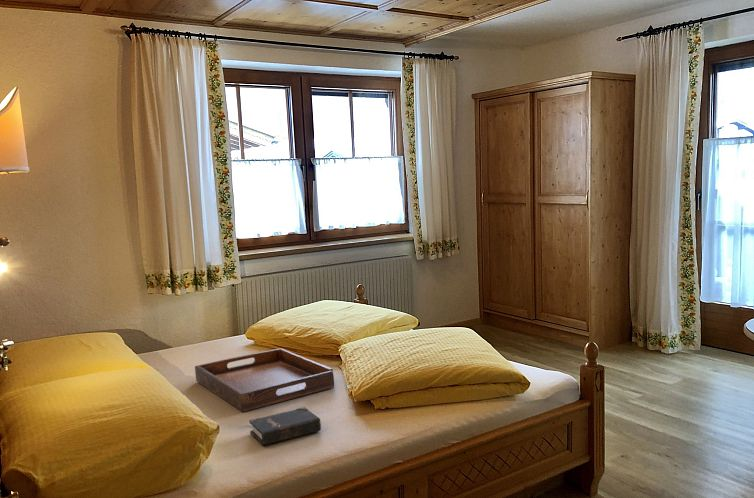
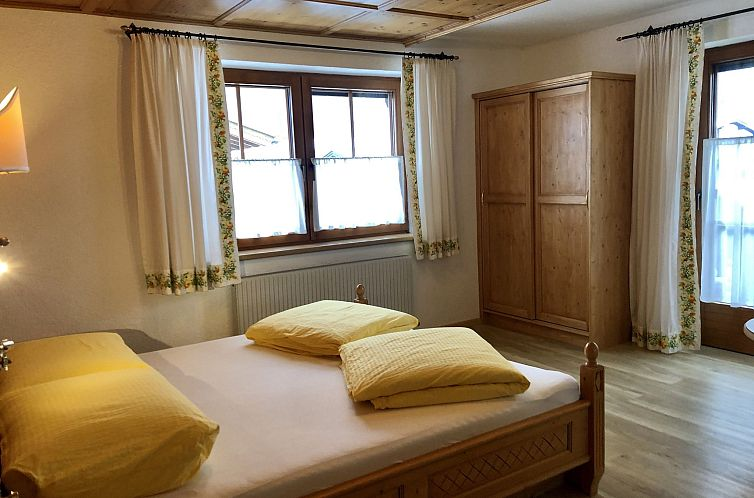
- serving tray [194,347,335,413]
- hardback book [248,406,322,446]
